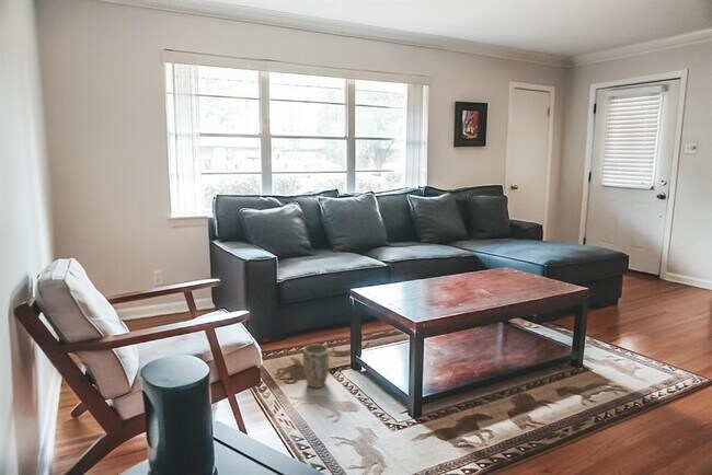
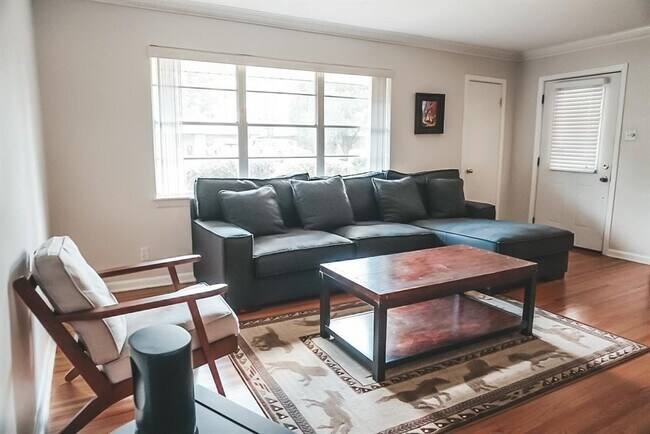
- plant pot [302,344,330,389]
